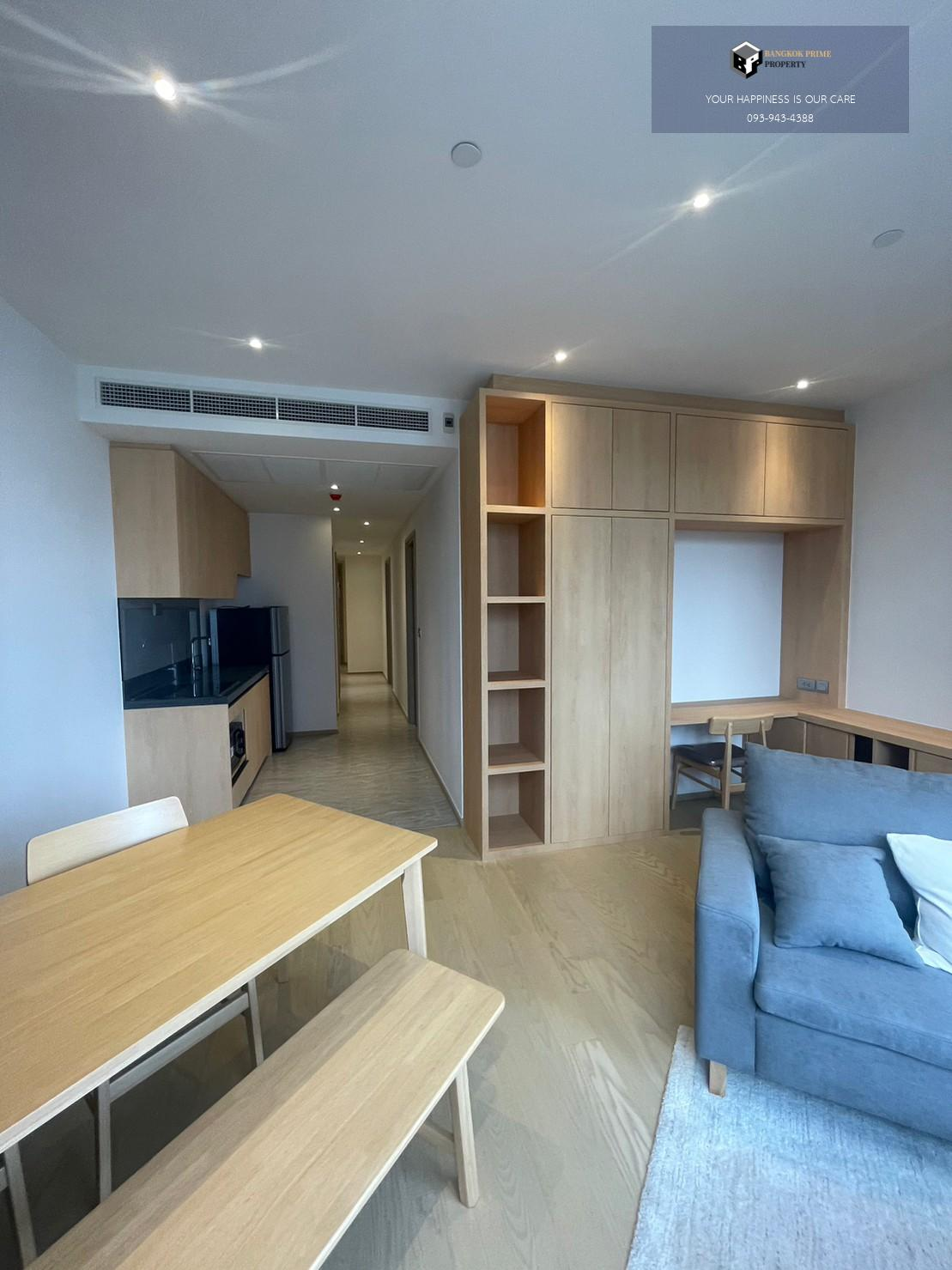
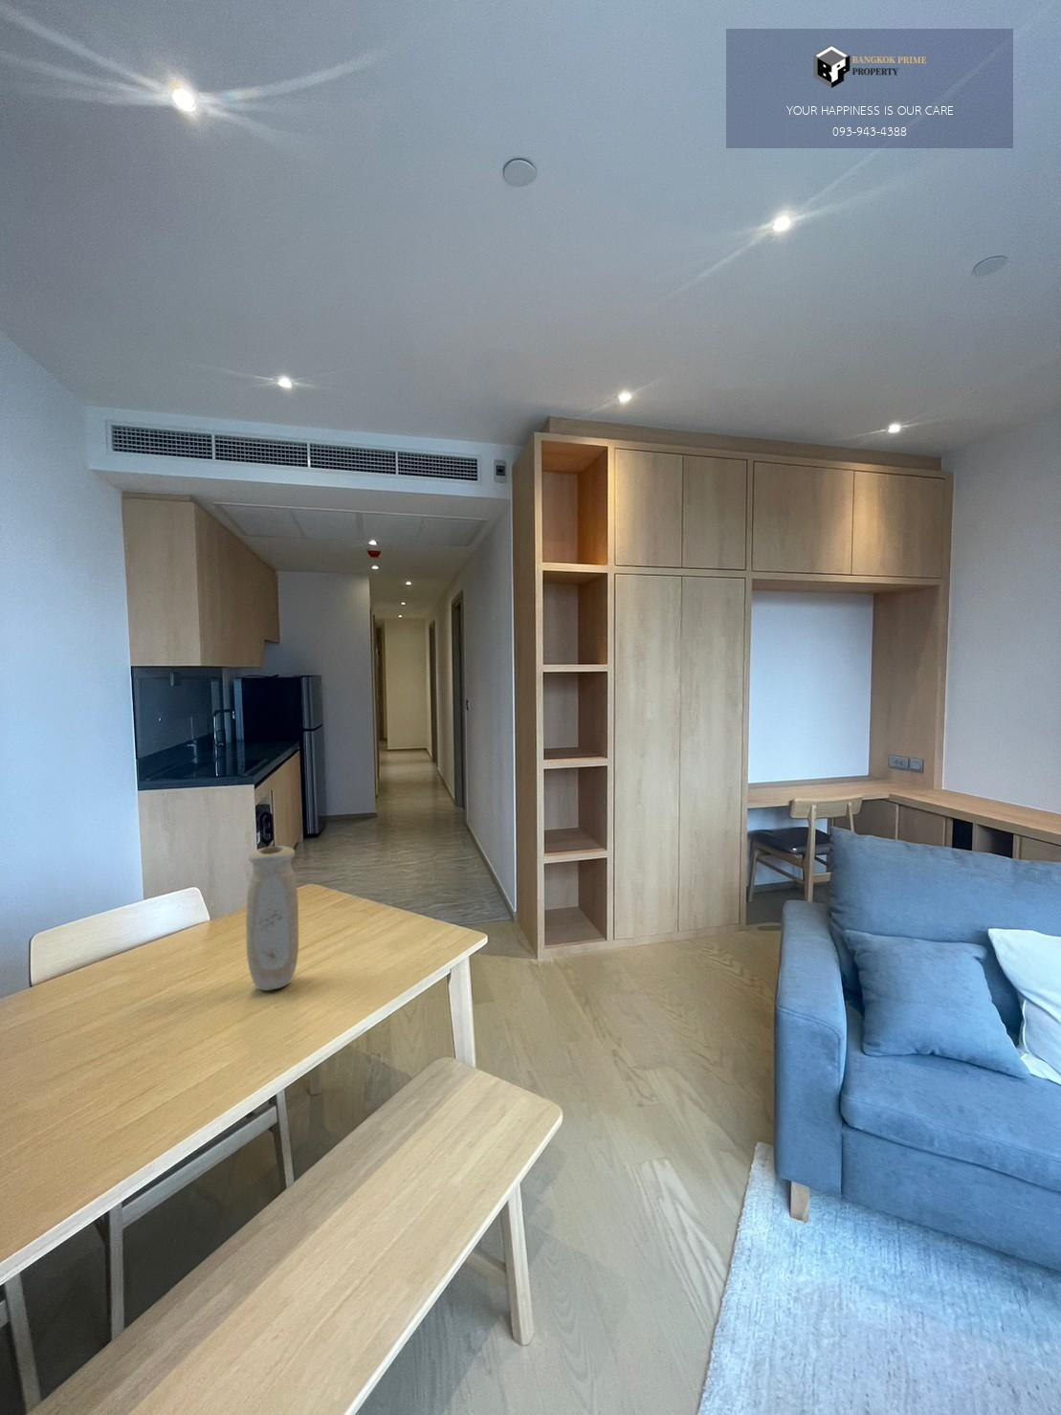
+ vase [245,846,300,992]
